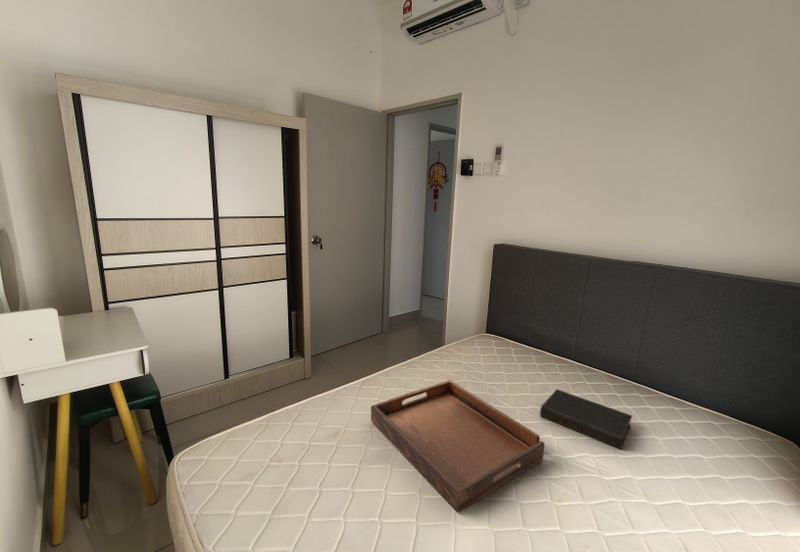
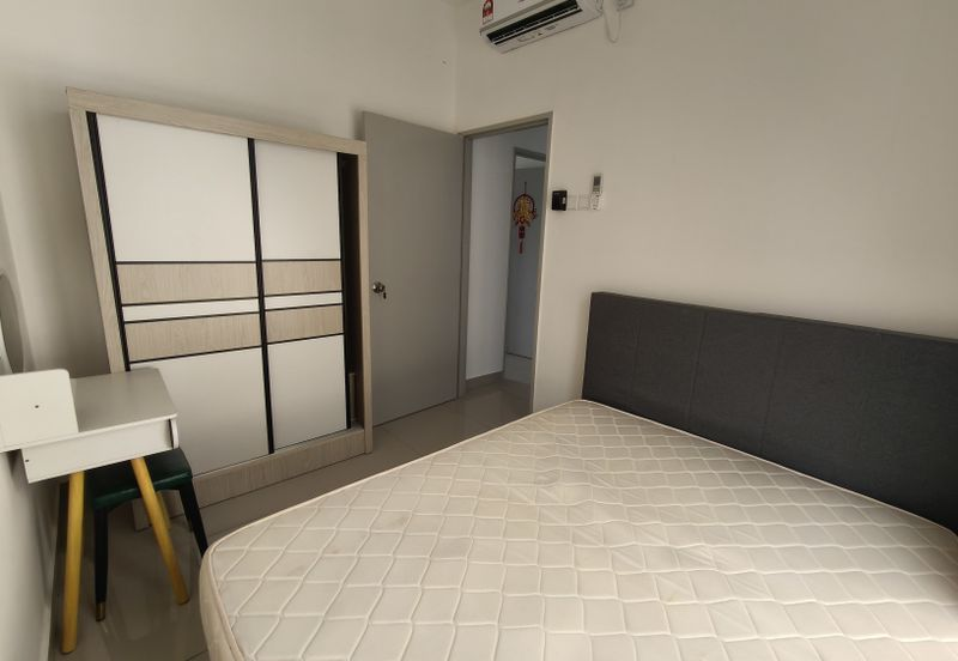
- serving tray [370,379,545,513]
- book [539,388,633,450]
